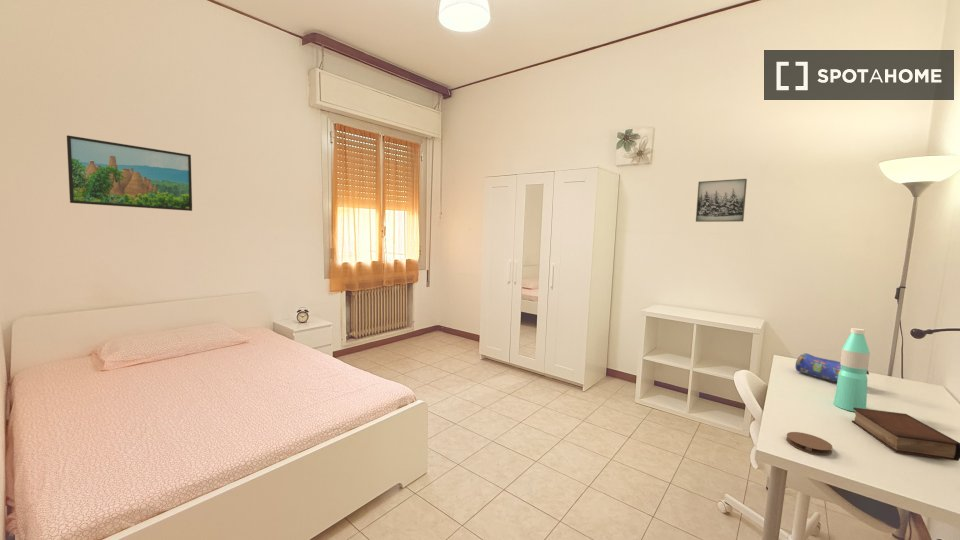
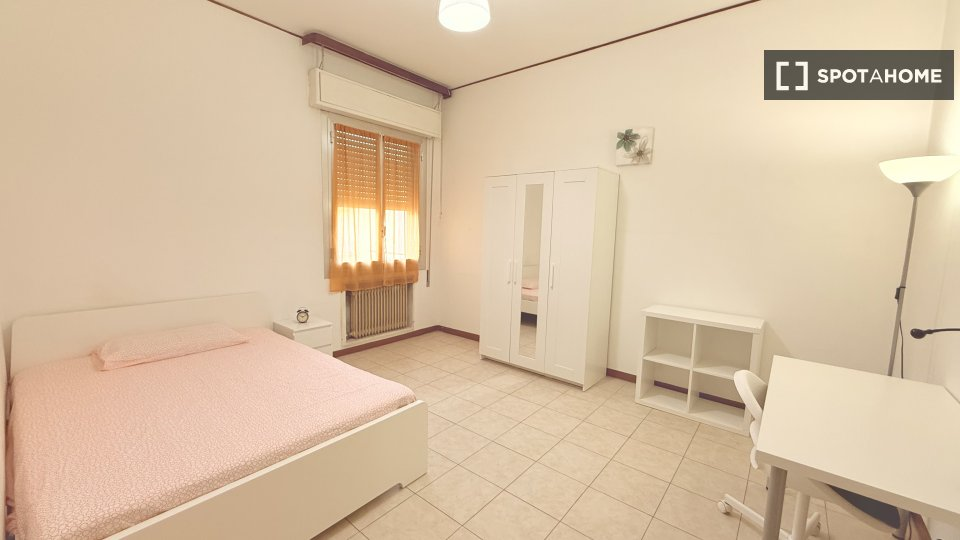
- wall art [695,178,748,223]
- book [851,408,960,462]
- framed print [66,134,193,212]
- pencil case [794,352,870,383]
- coaster [785,431,833,456]
- water bottle [833,327,871,413]
